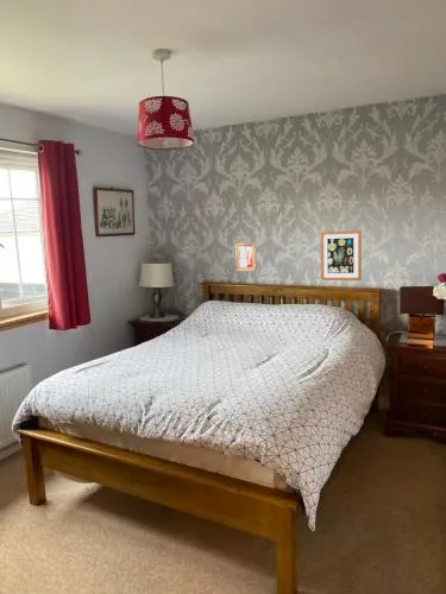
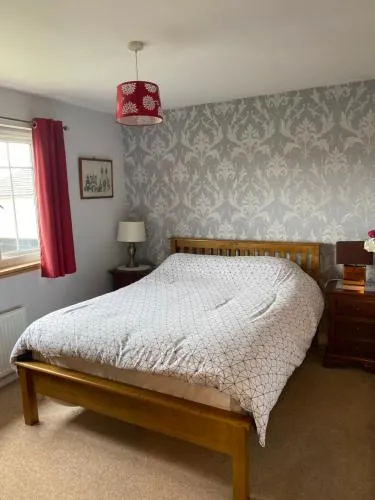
- picture frame [234,241,258,272]
- wall art [319,229,363,282]
